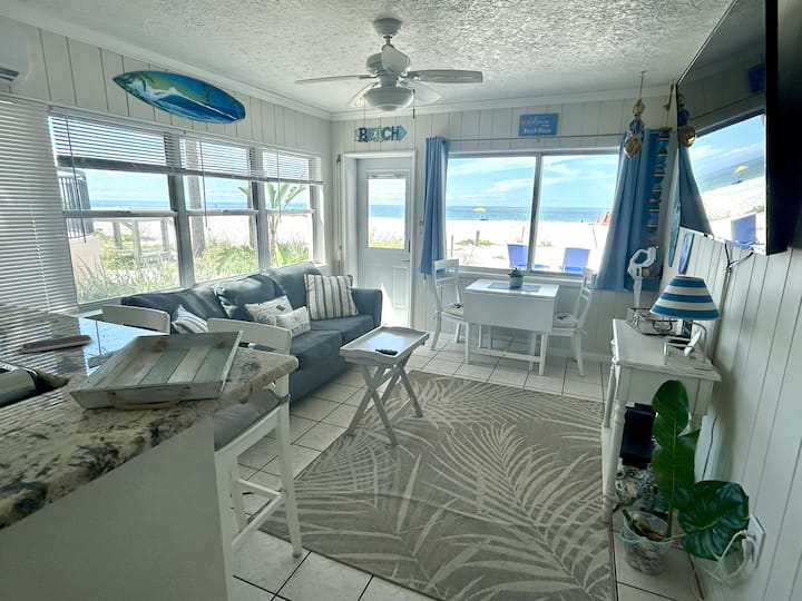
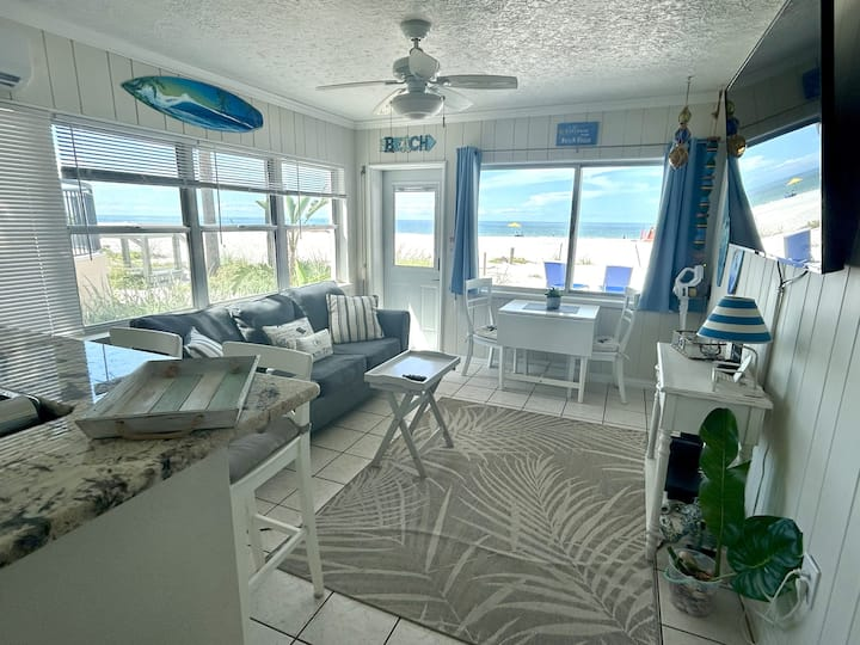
- smartphone [20,334,94,354]
